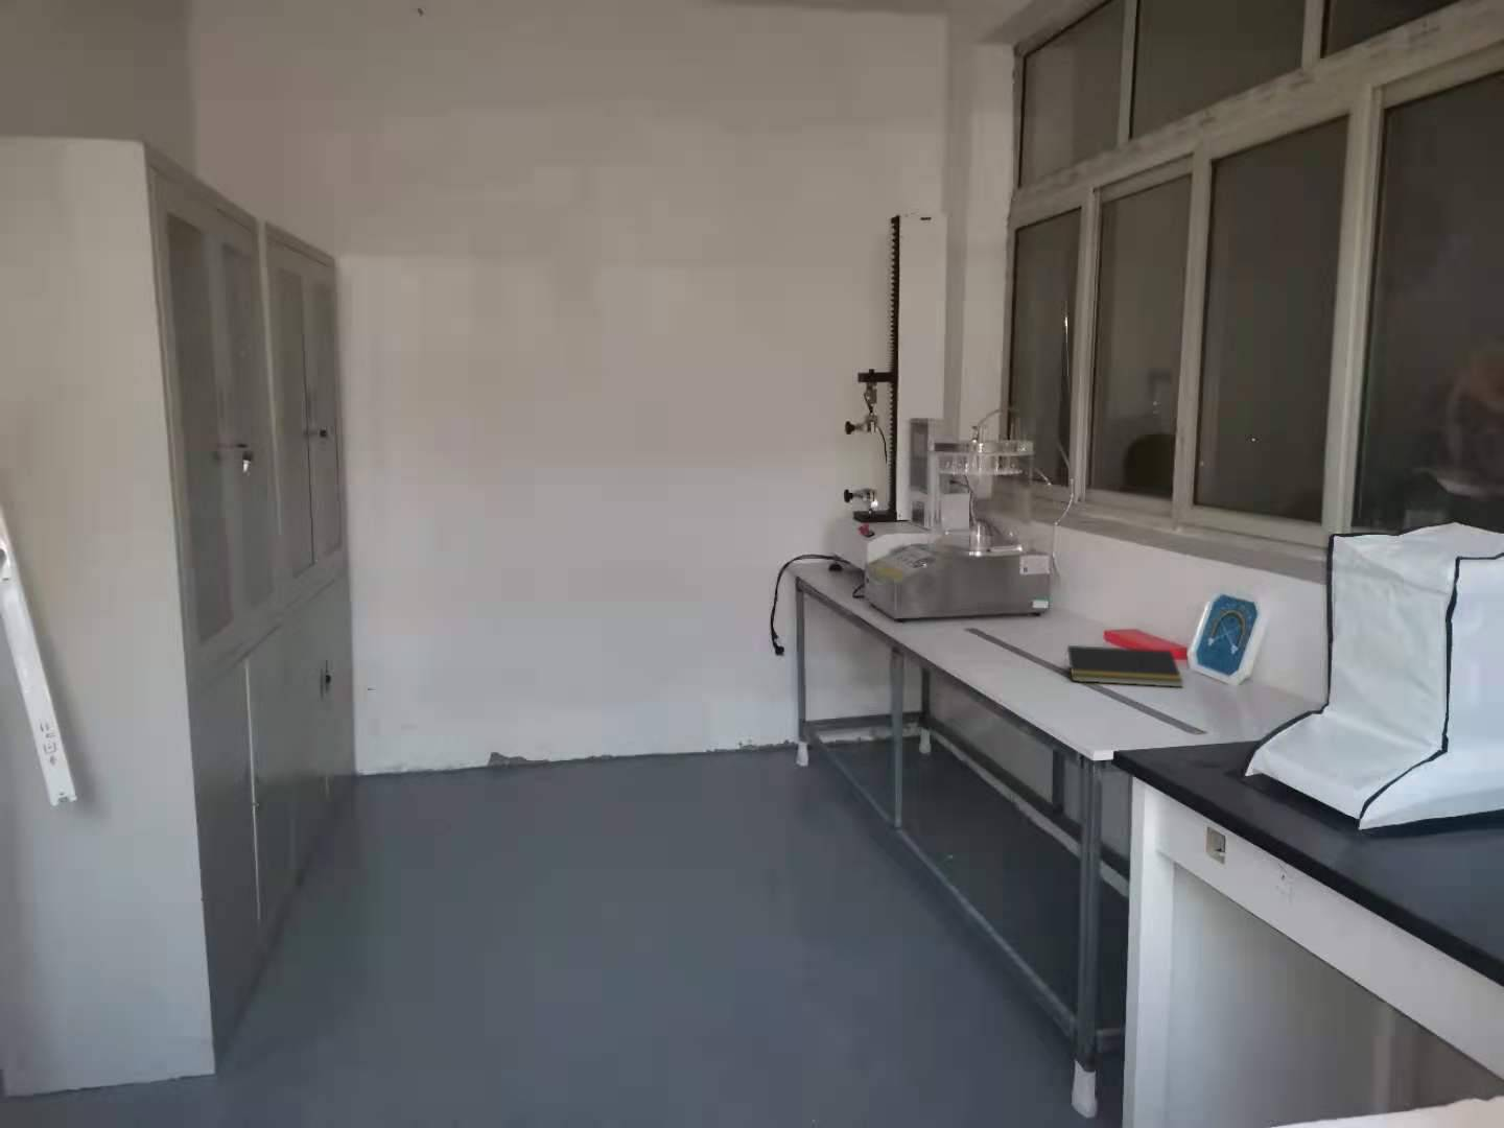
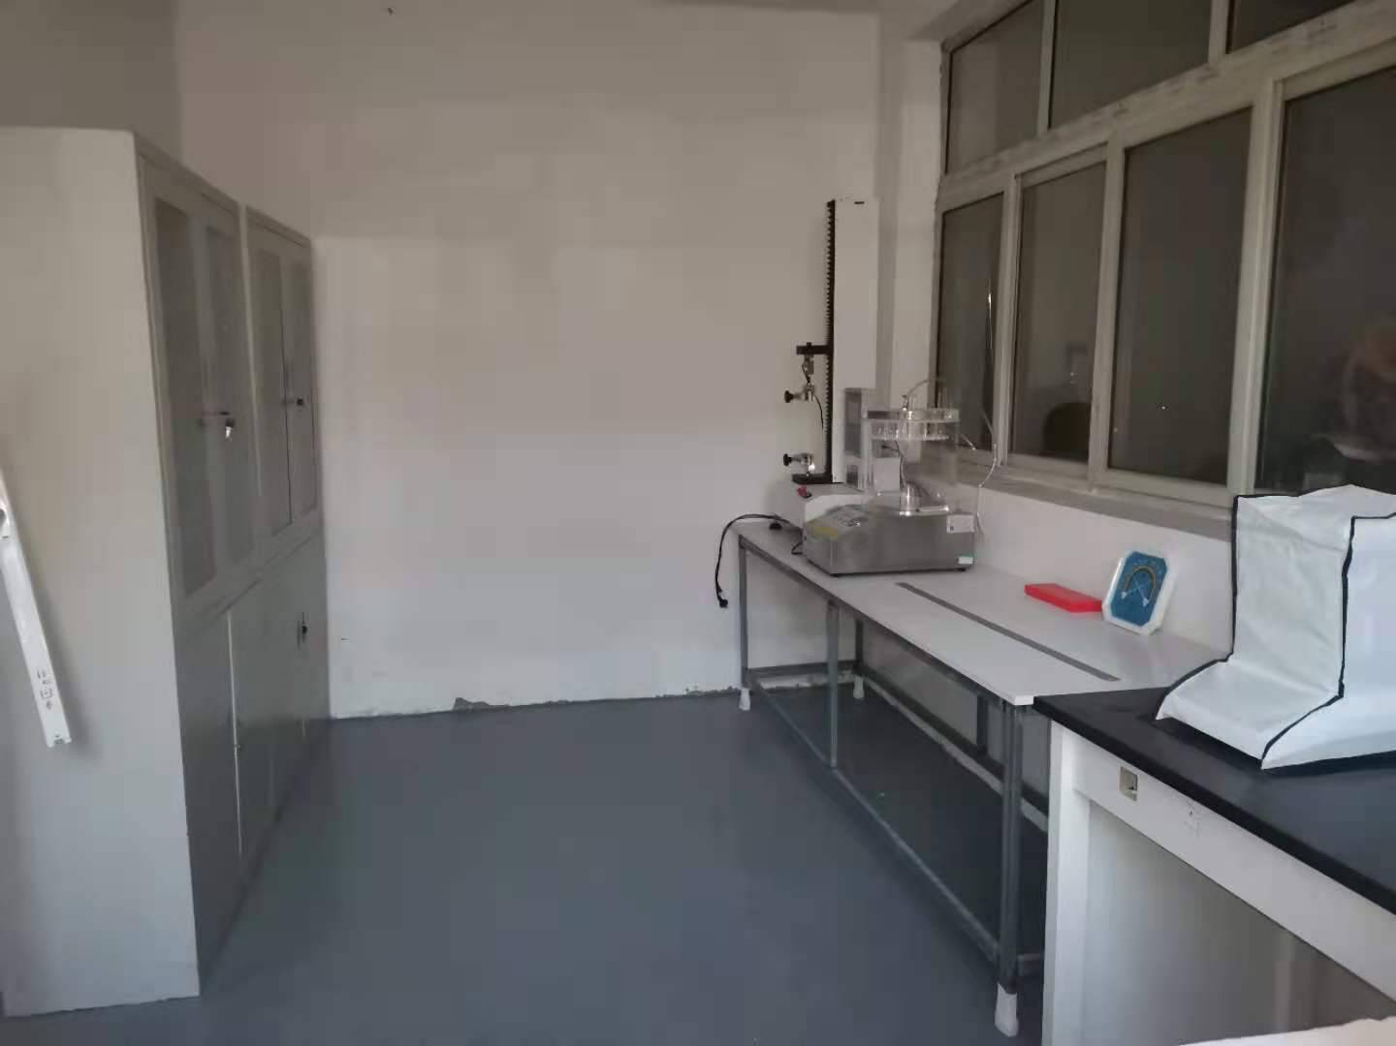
- notepad [1063,645,1184,688]
